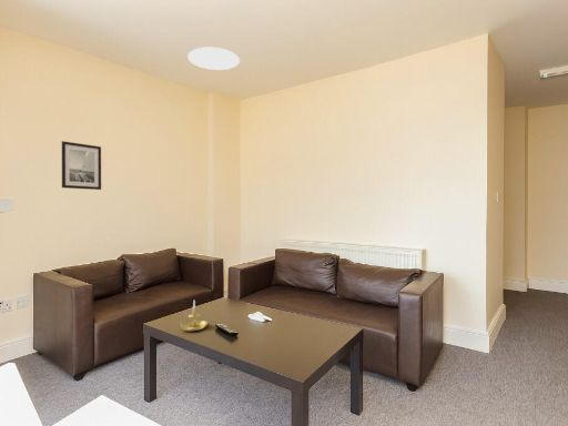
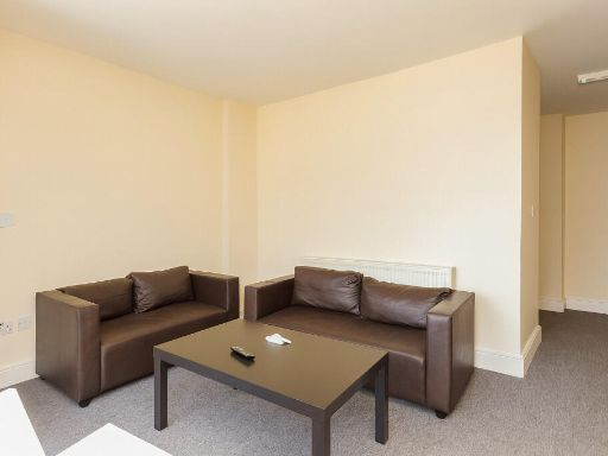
- candle holder [176,301,209,333]
- ceiling light [186,47,241,71]
- wall art [61,140,102,191]
